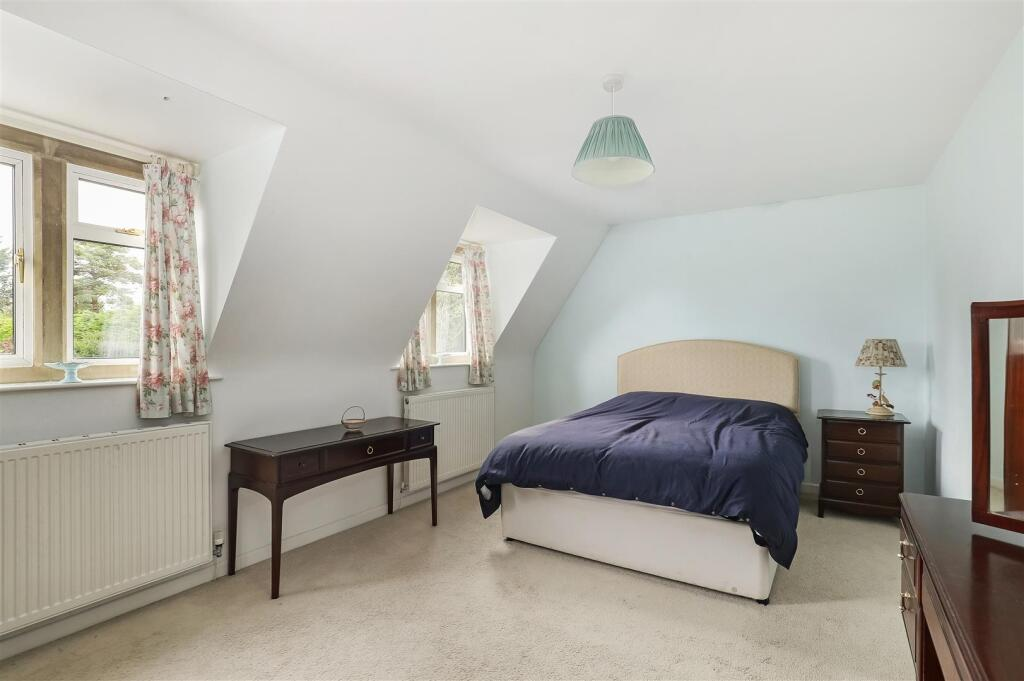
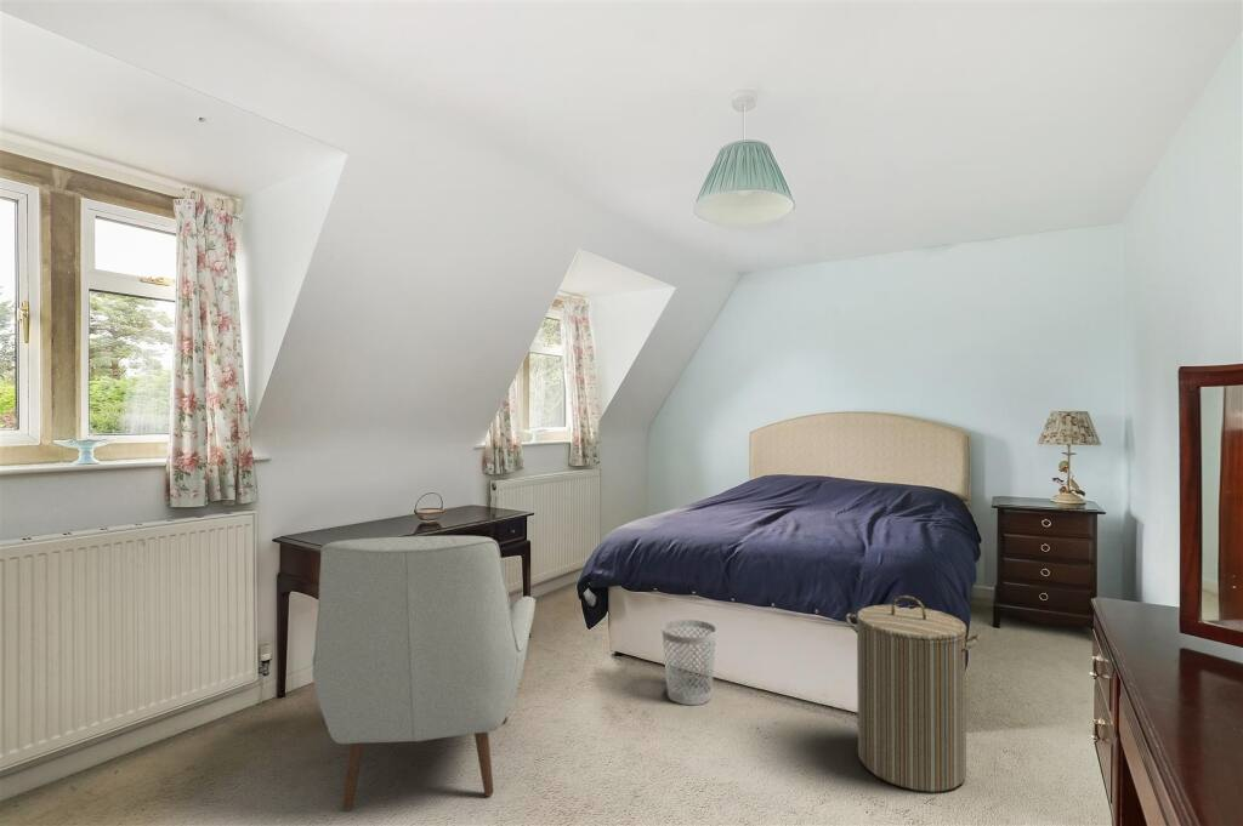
+ wastebasket [660,619,717,706]
+ chair [311,535,537,811]
+ laundry hamper [845,594,982,793]
